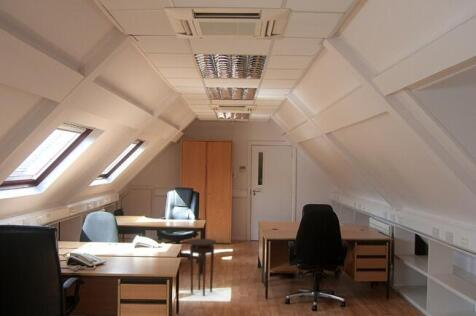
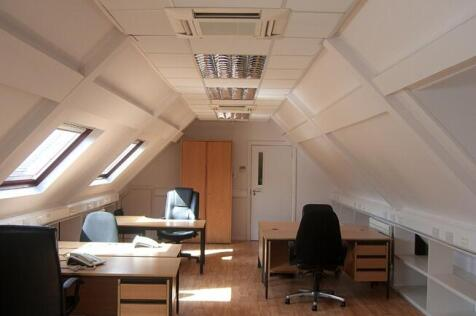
- stool [187,238,217,297]
